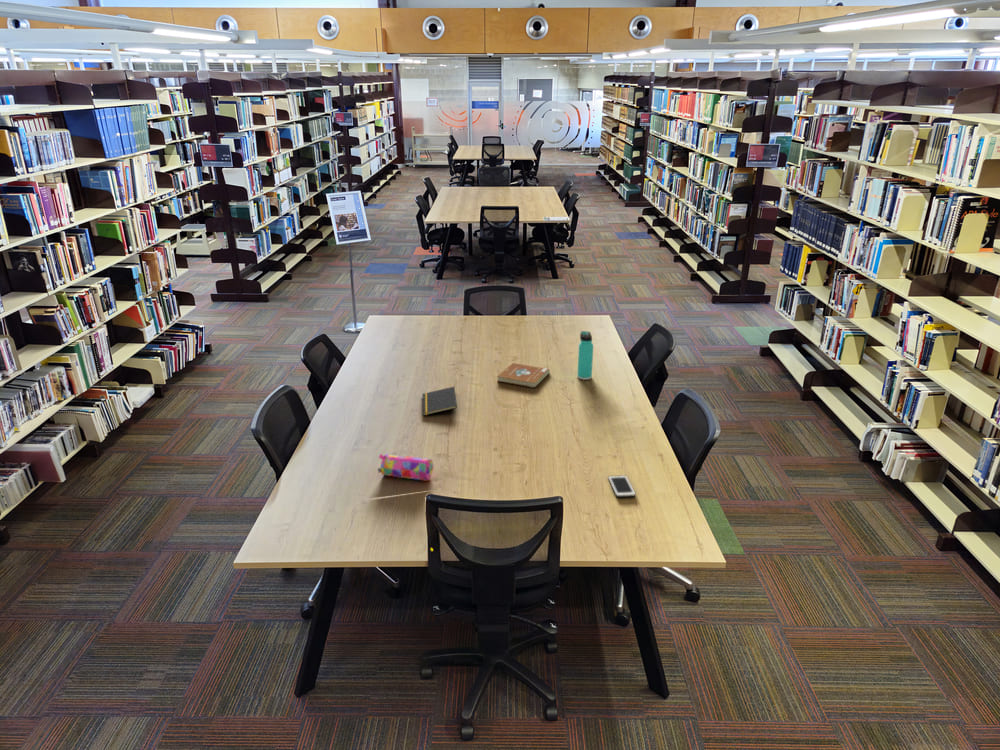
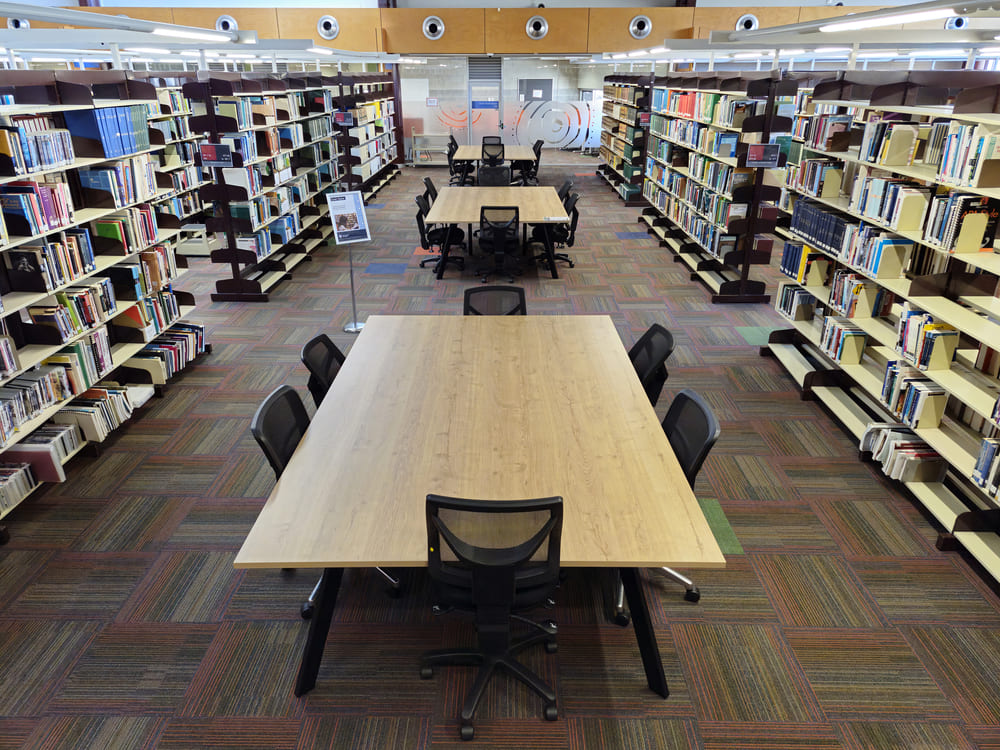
- notepad [422,386,458,417]
- book [496,362,550,389]
- cell phone [607,474,637,498]
- thermos bottle [576,330,594,381]
- pencil case [377,453,434,481]
